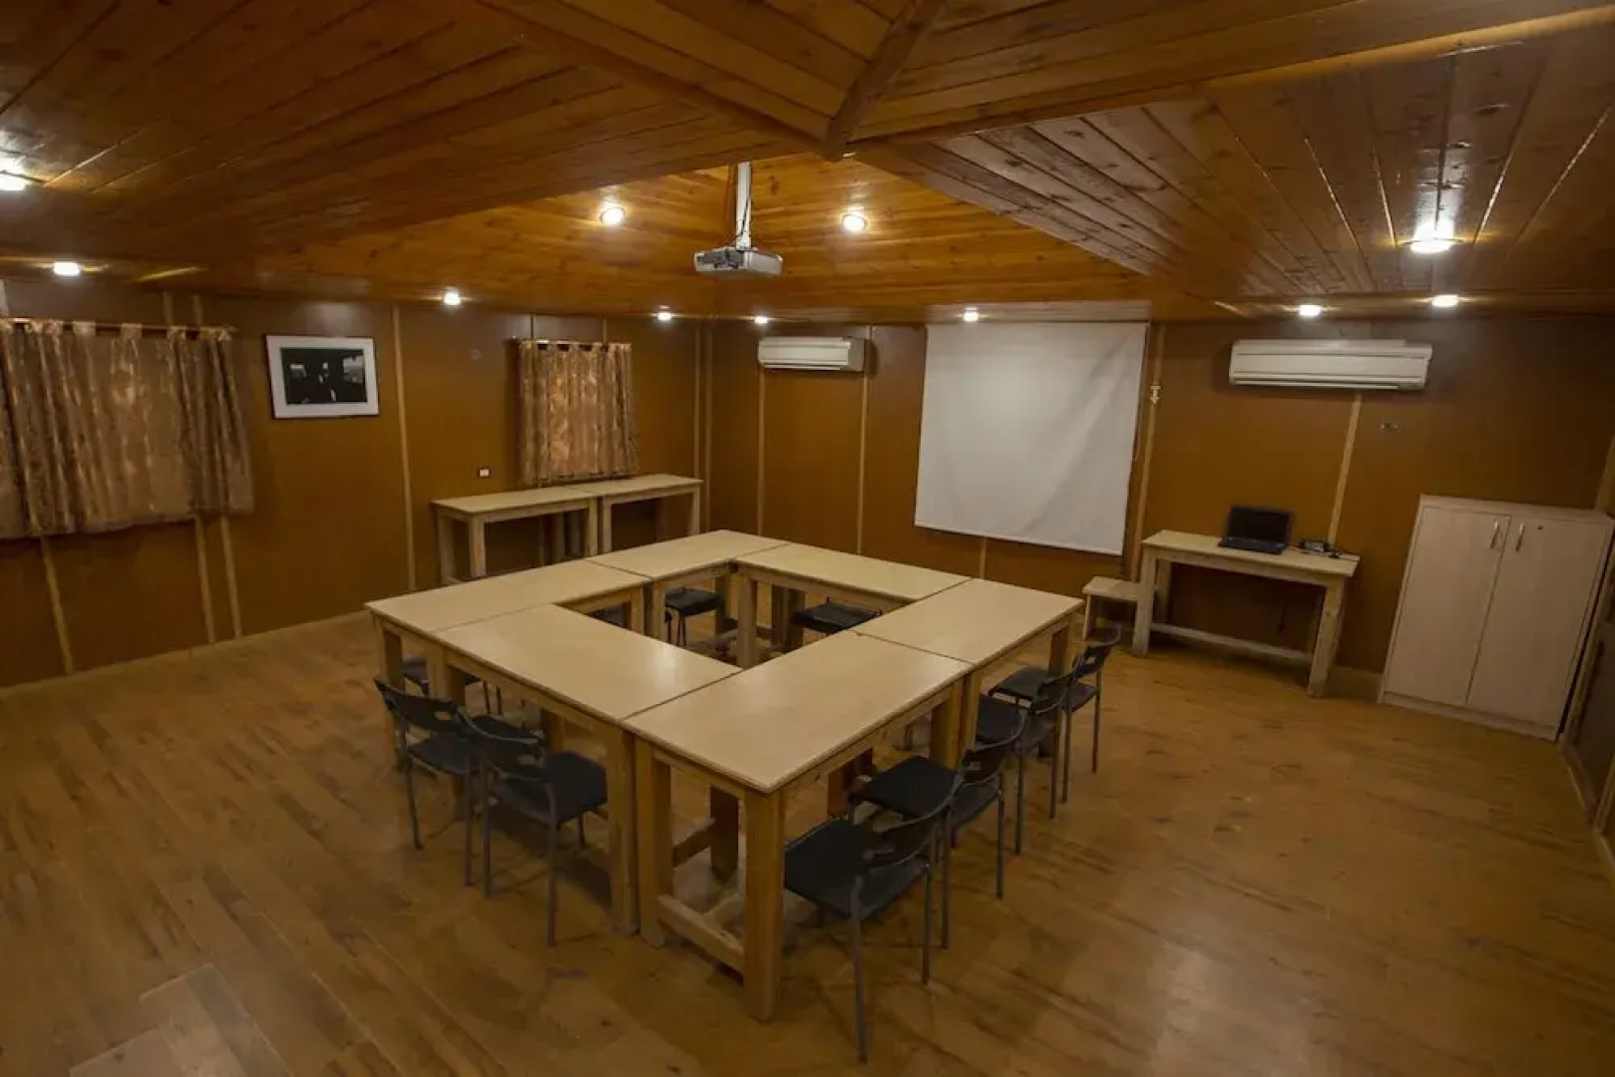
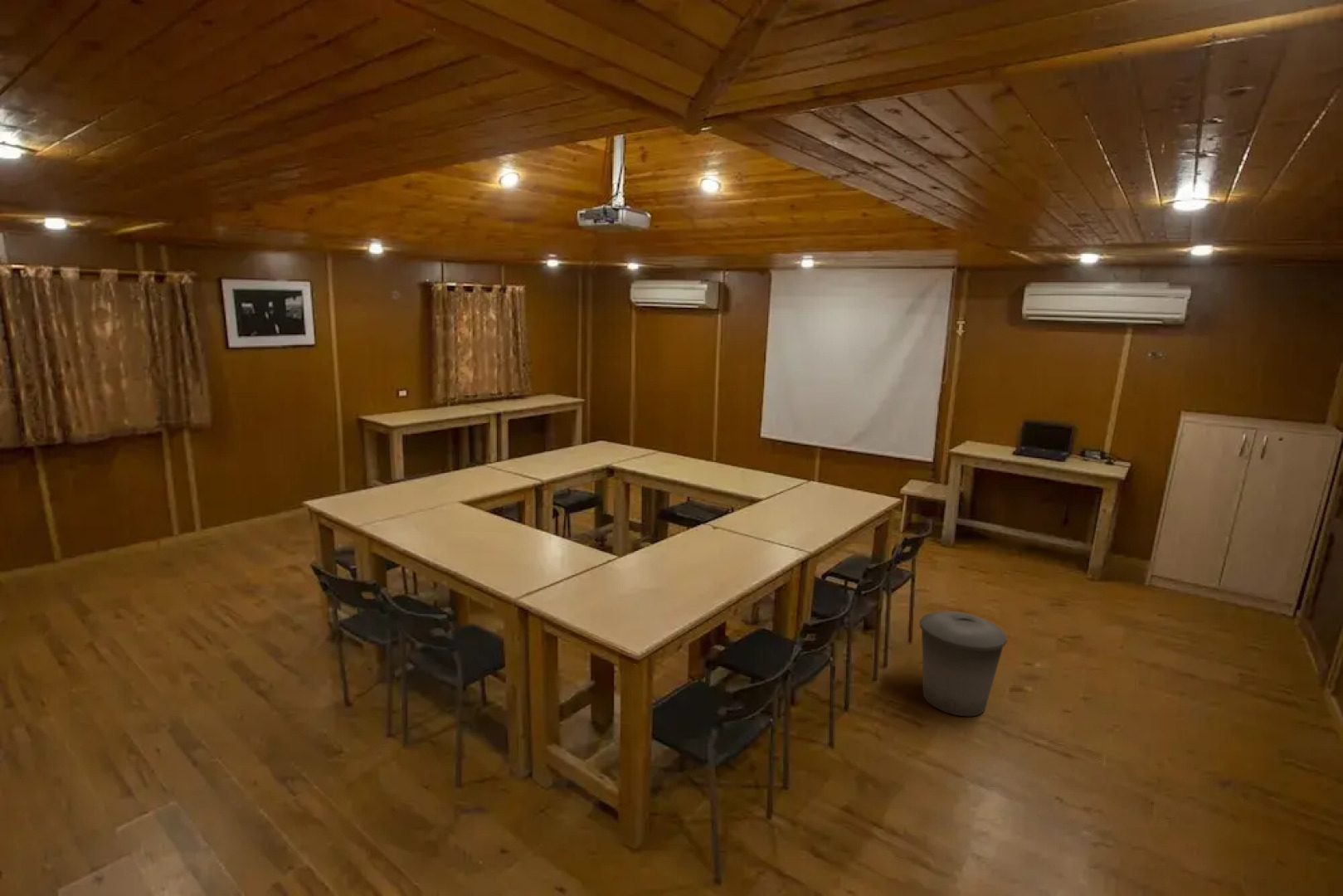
+ trash can [919,610,1008,717]
